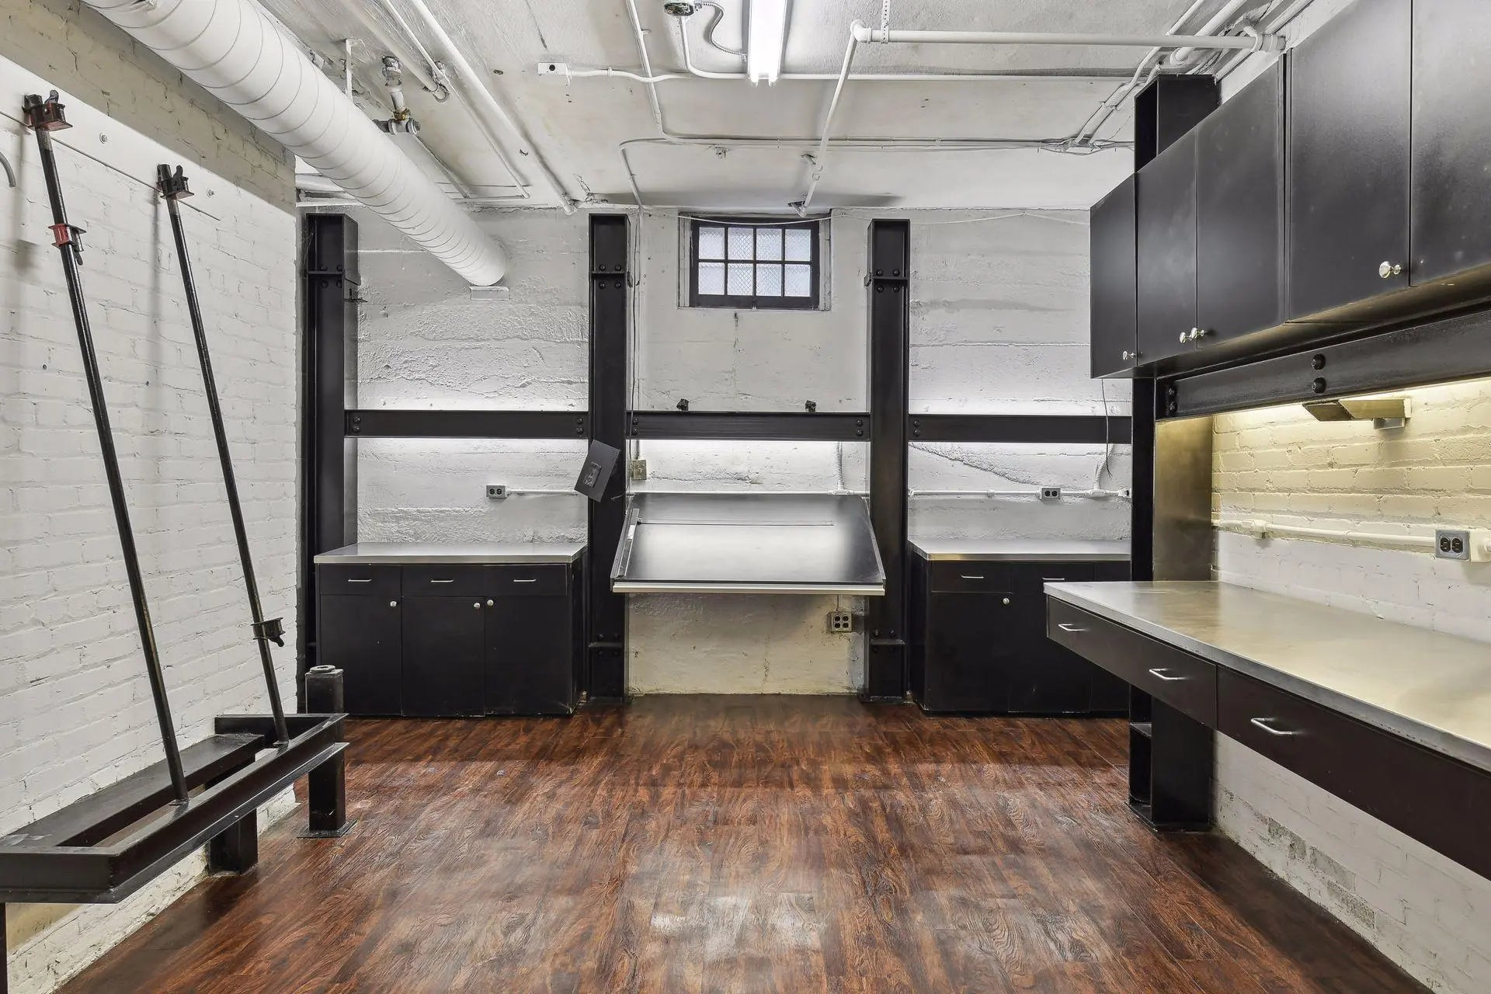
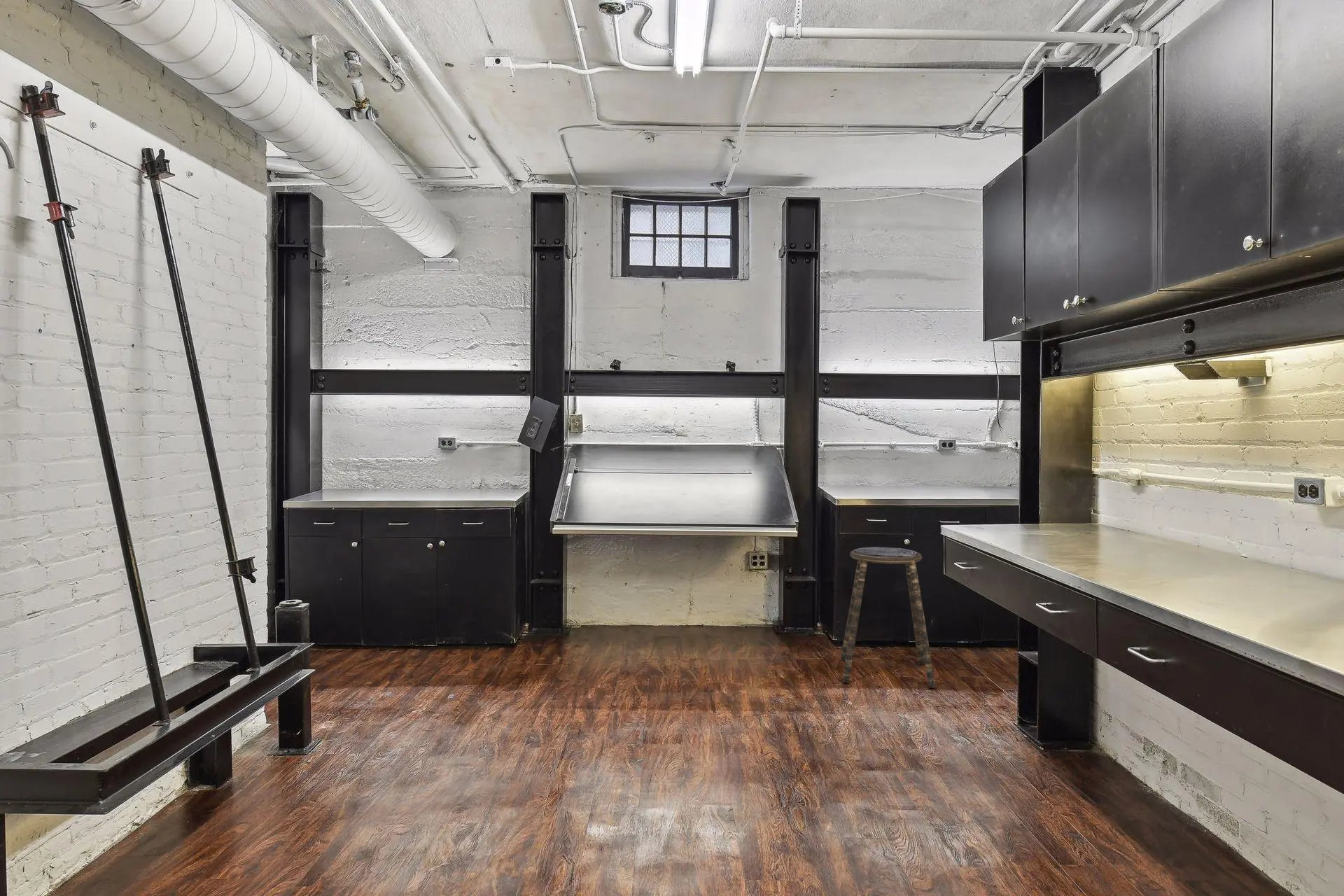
+ stool [840,547,936,688]
